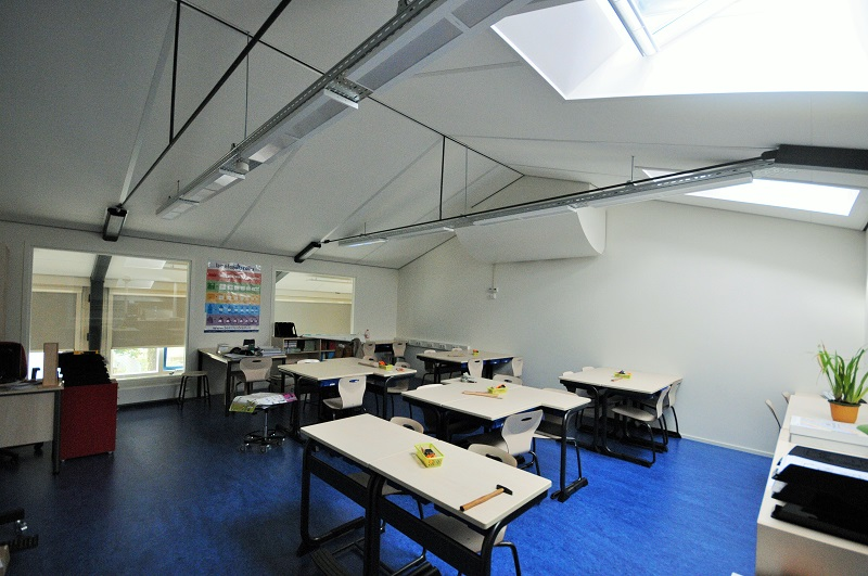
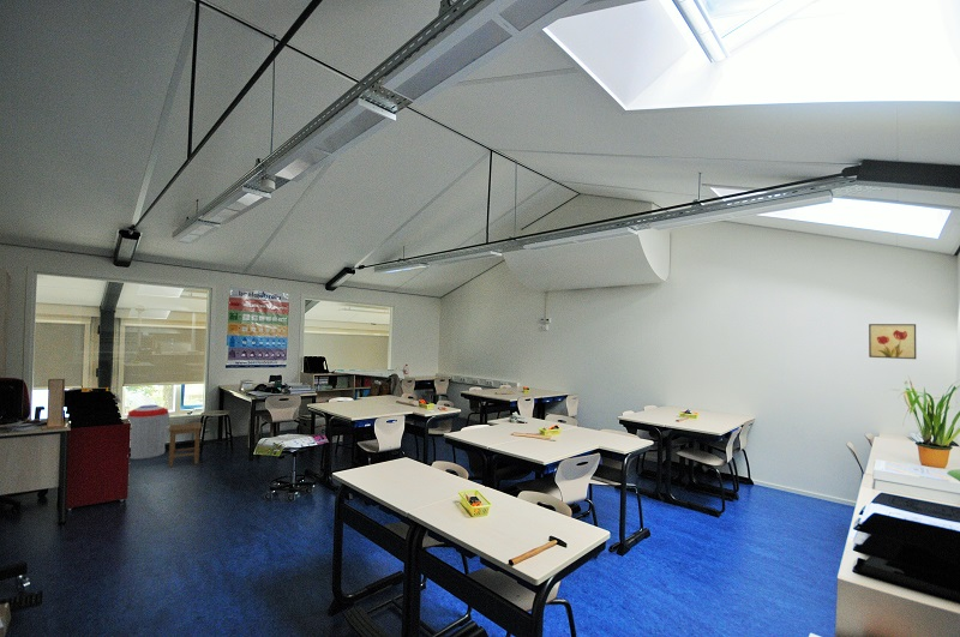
+ stool [168,421,203,468]
+ trash can [125,404,170,461]
+ wall art [868,323,917,360]
